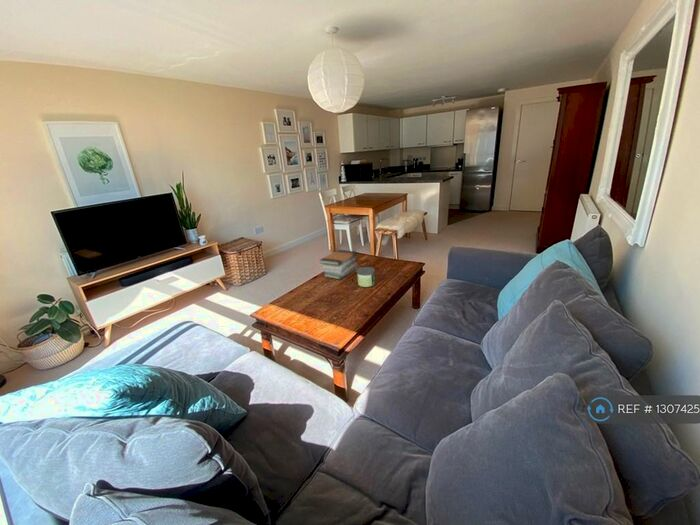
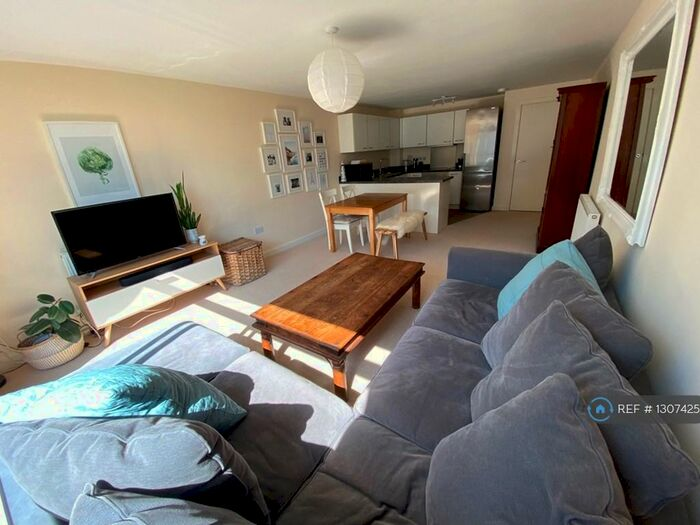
- book stack [319,249,359,280]
- candle [355,266,376,288]
